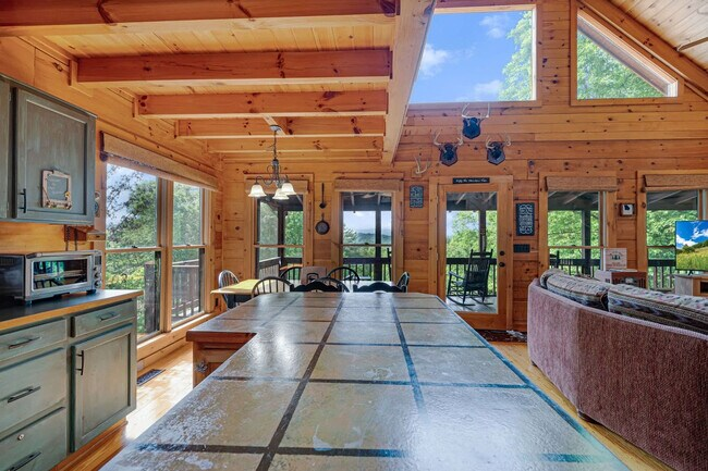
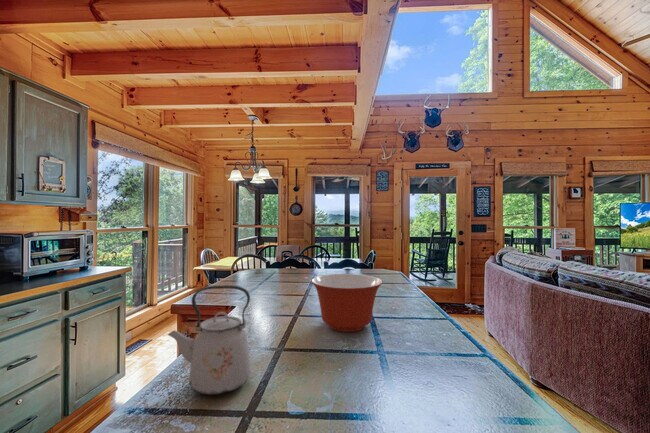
+ kettle [167,284,252,396]
+ mixing bowl [310,273,383,333]
